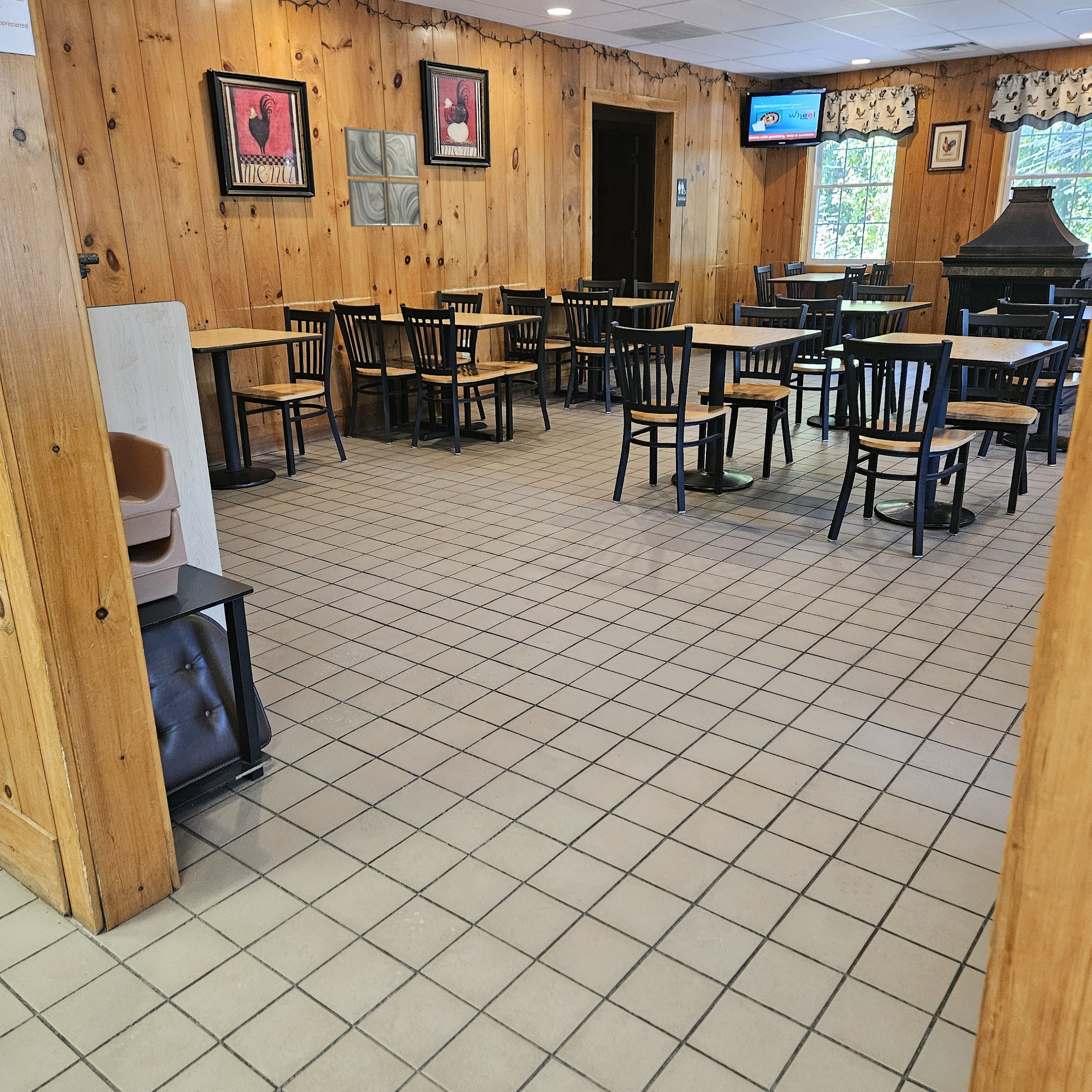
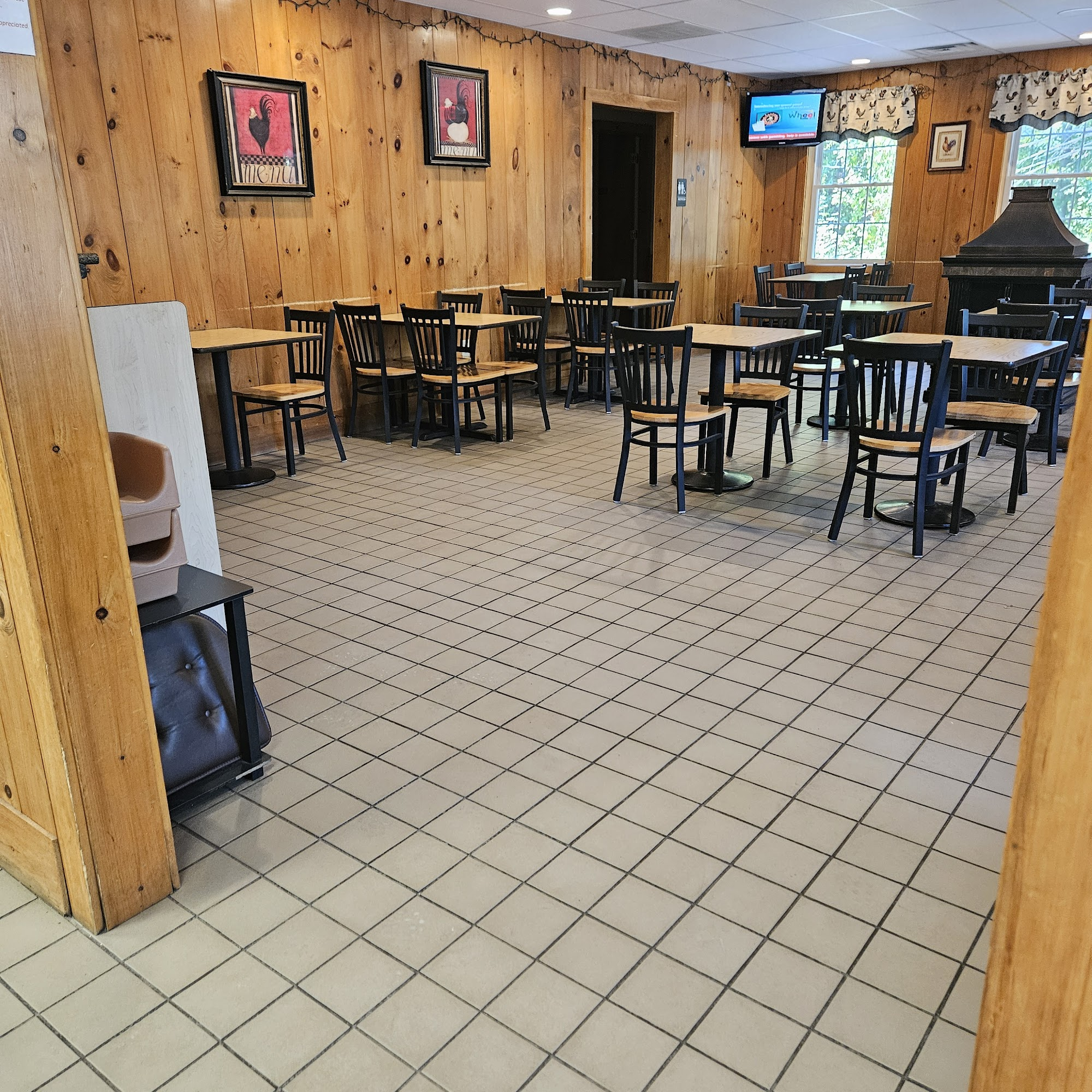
- wall art [343,126,422,227]
